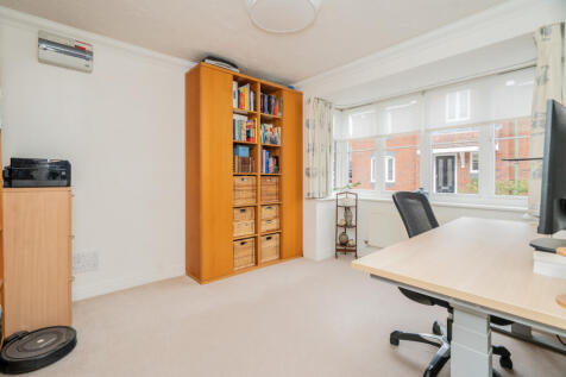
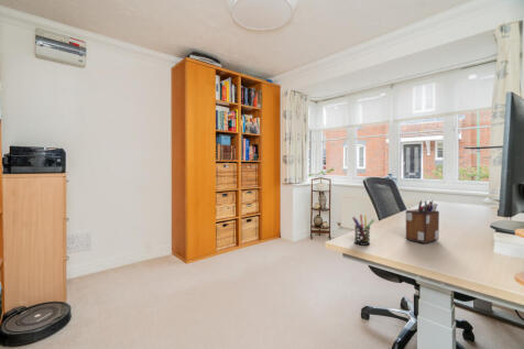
+ pen holder [351,214,375,247]
+ desk organizer [405,199,440,244]
